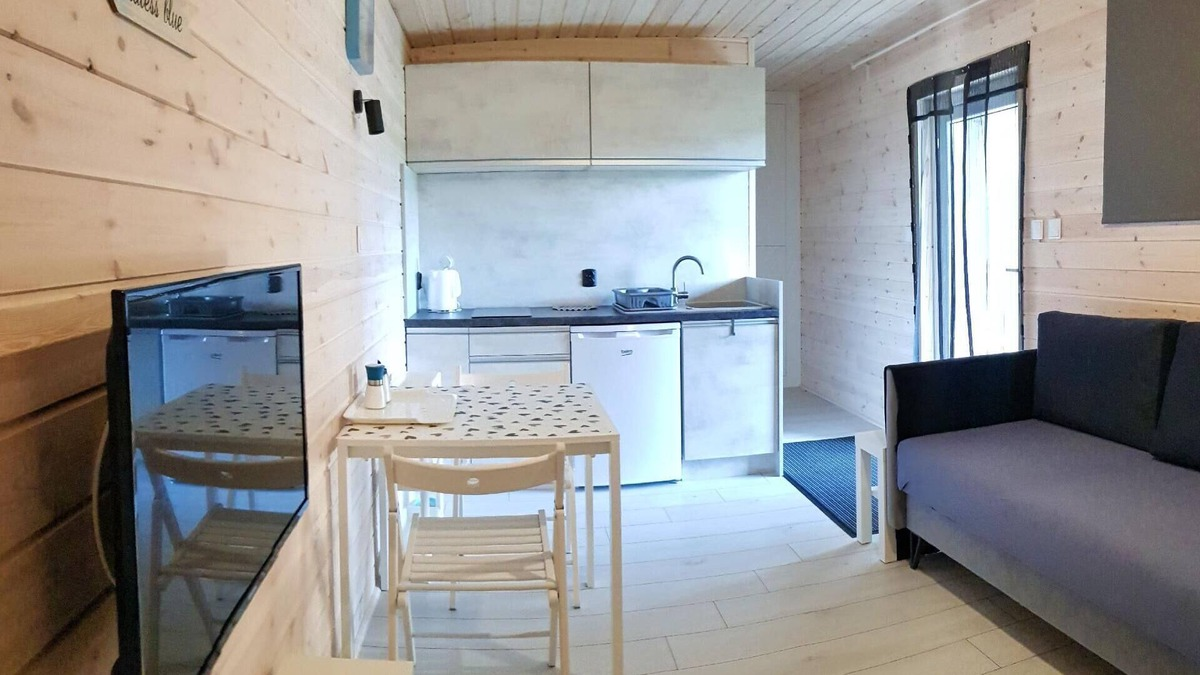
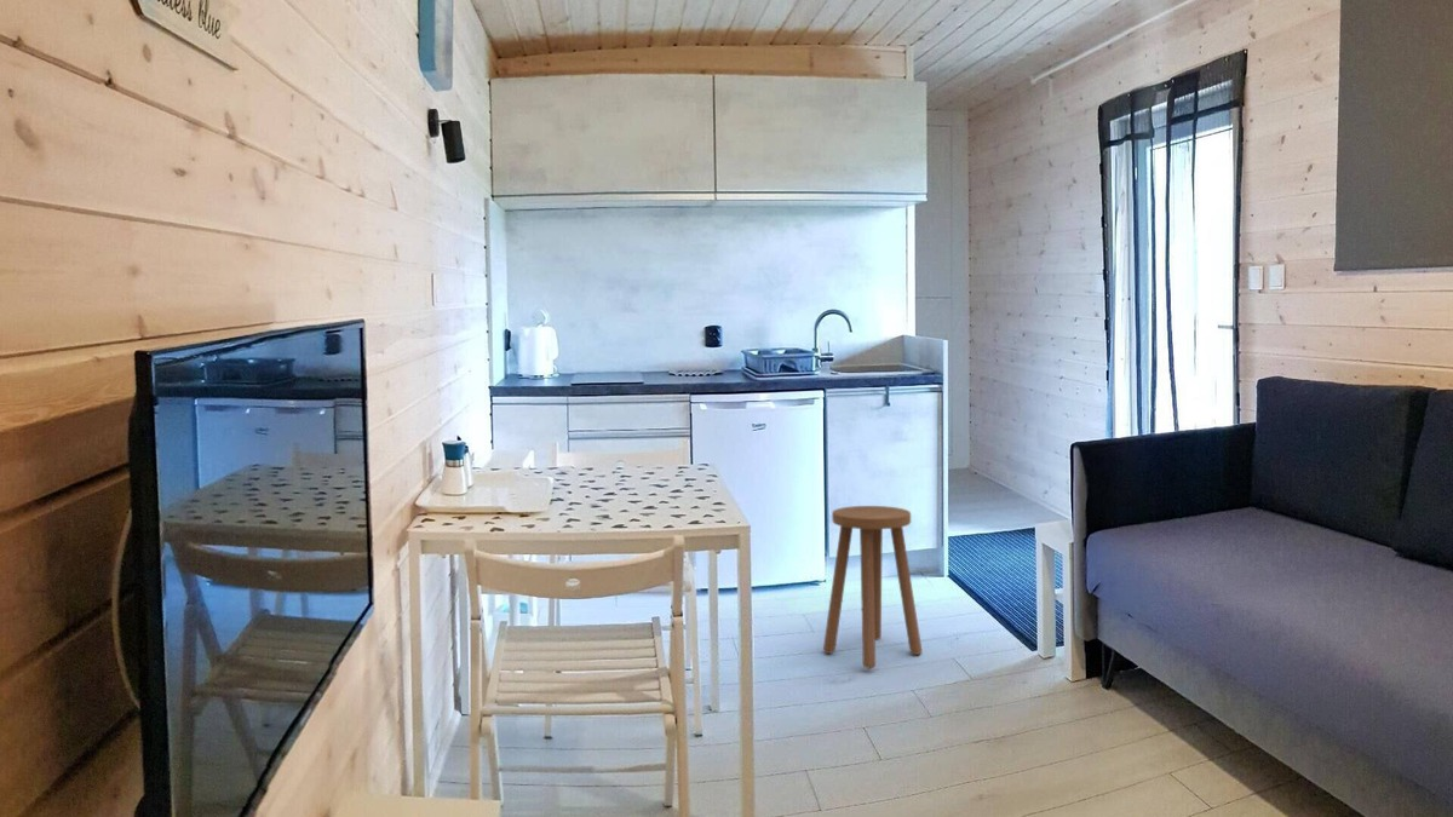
+ stool [822,505,923,669]
